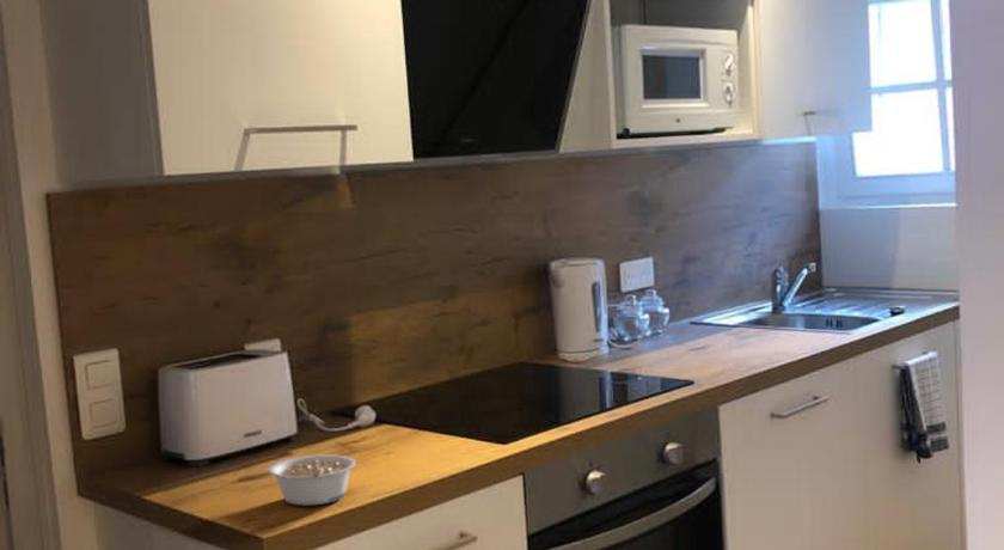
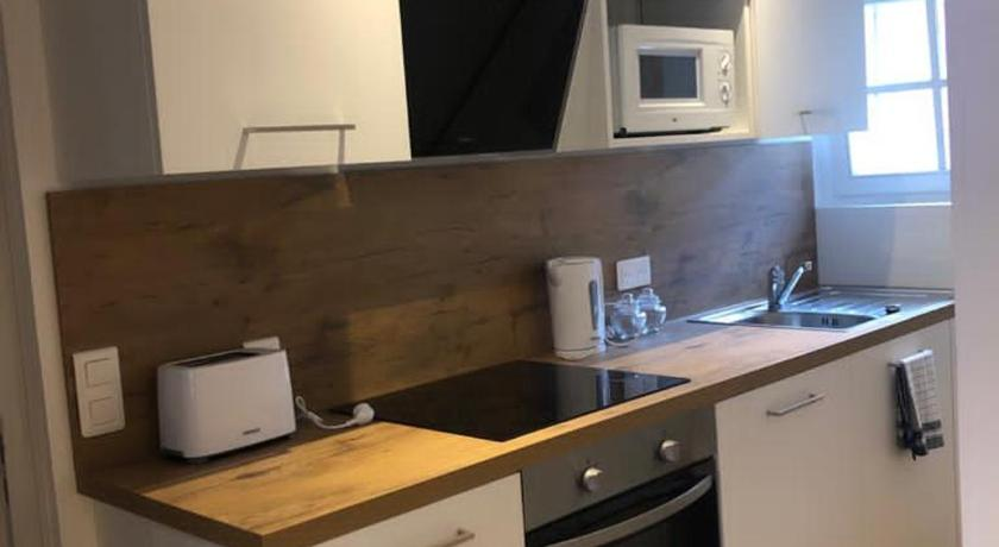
- legume [268,453,357,507]
